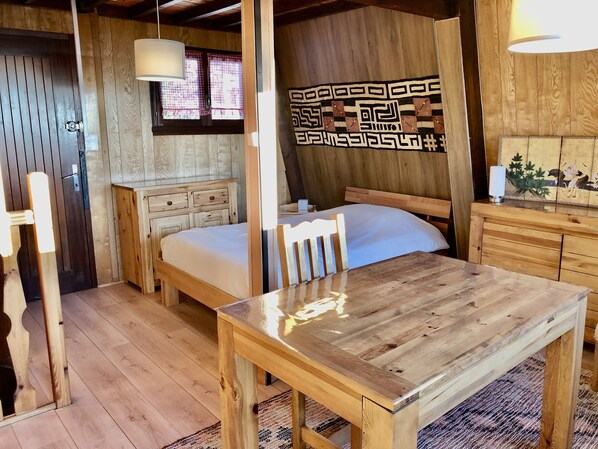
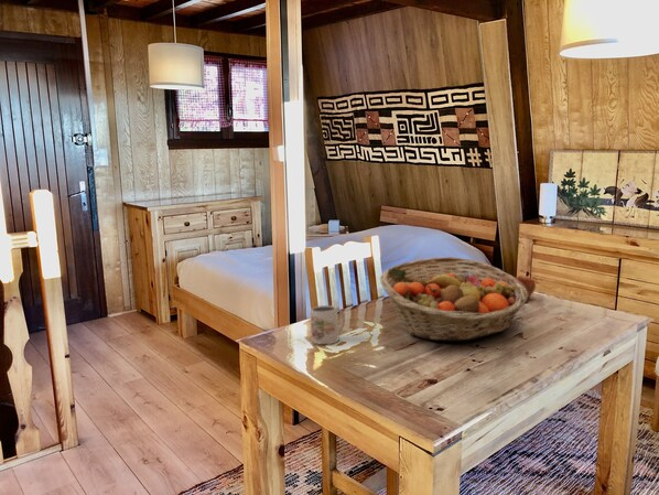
+ fruit basket [379,256,529,342]
+ apple [515,272,537,299]
+ mug [309,304,346,345]
